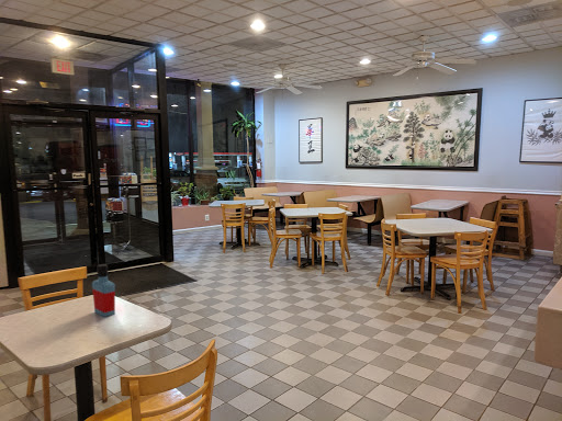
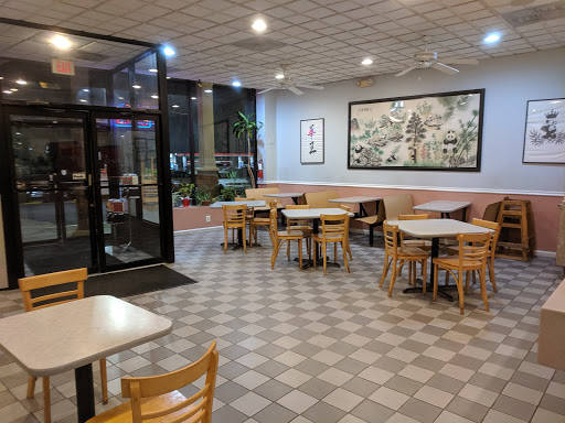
- bottle [91,263,116,318]
